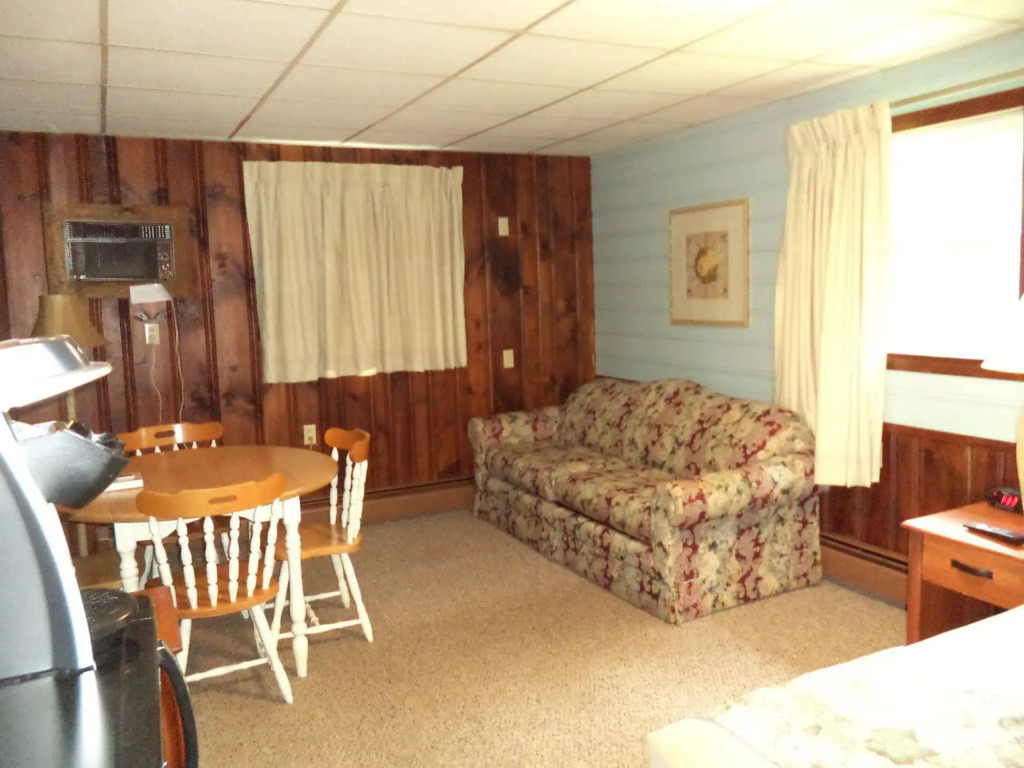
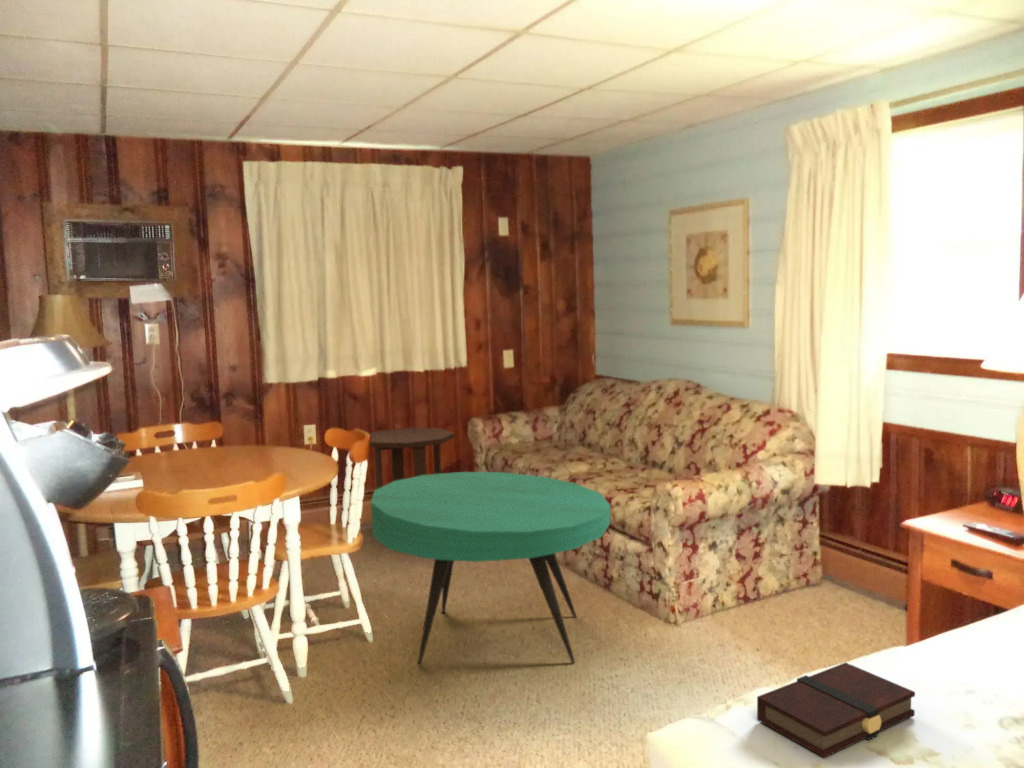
+ side table [369,427,456,490]
+ book [756,661,916,759]
+ coffee table [370,471,611,665]
